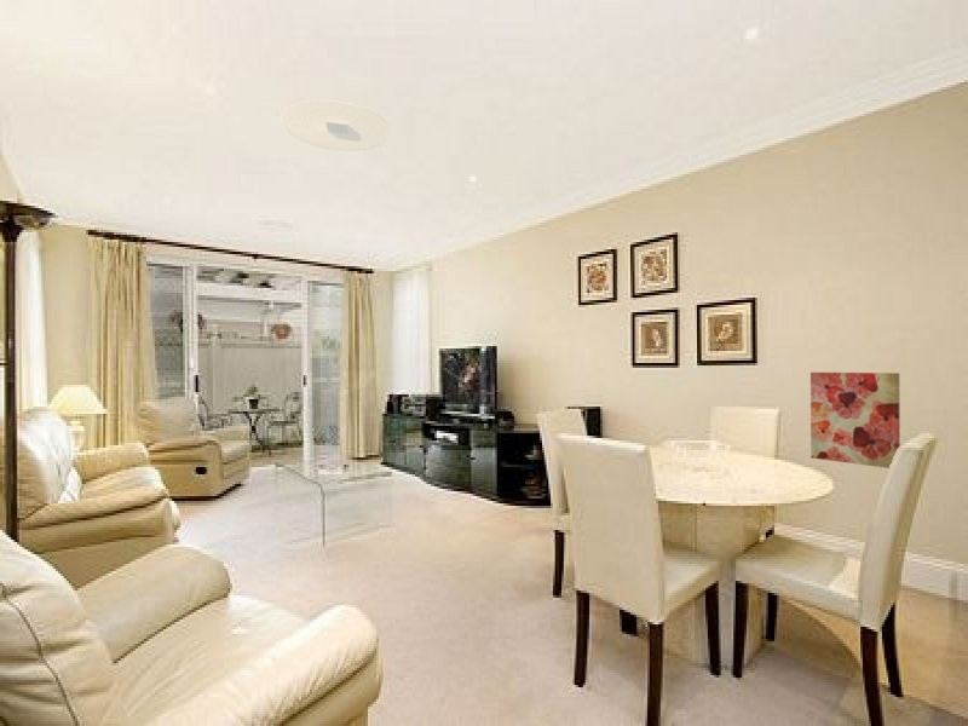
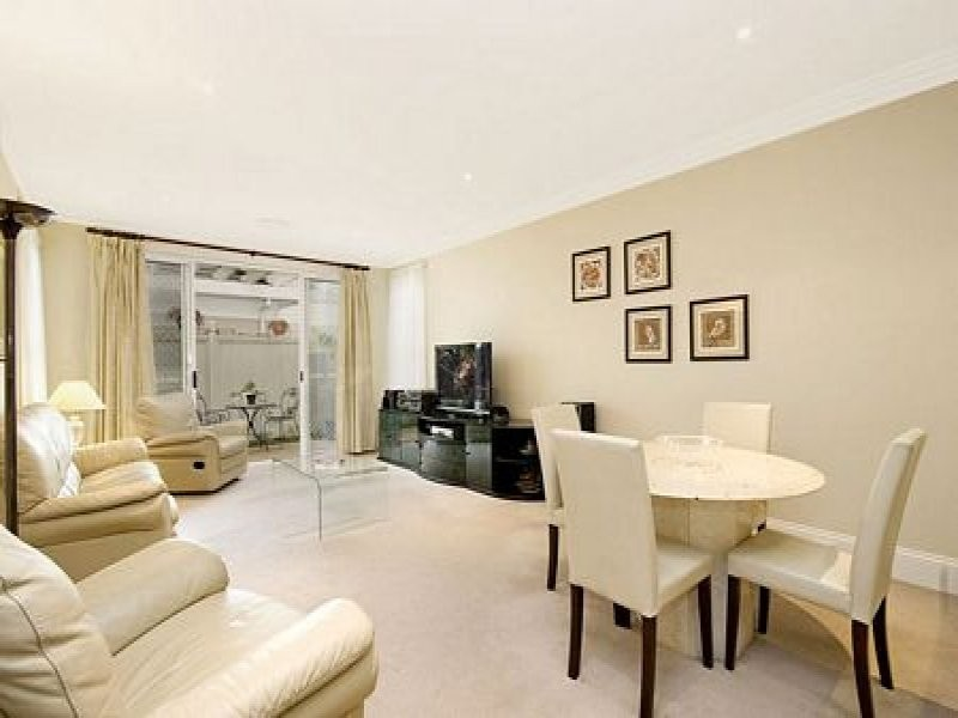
- ceiling light [280,99,392,152]
- wall art [809,371,901,469]
